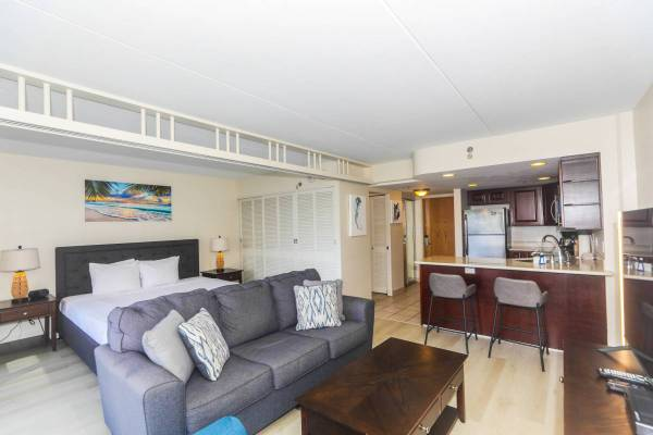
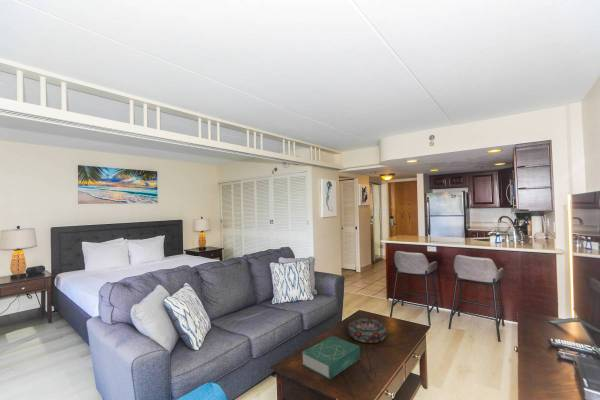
+ book [301,335,361,380]
+ decorative bowl [347,317,388,344]
